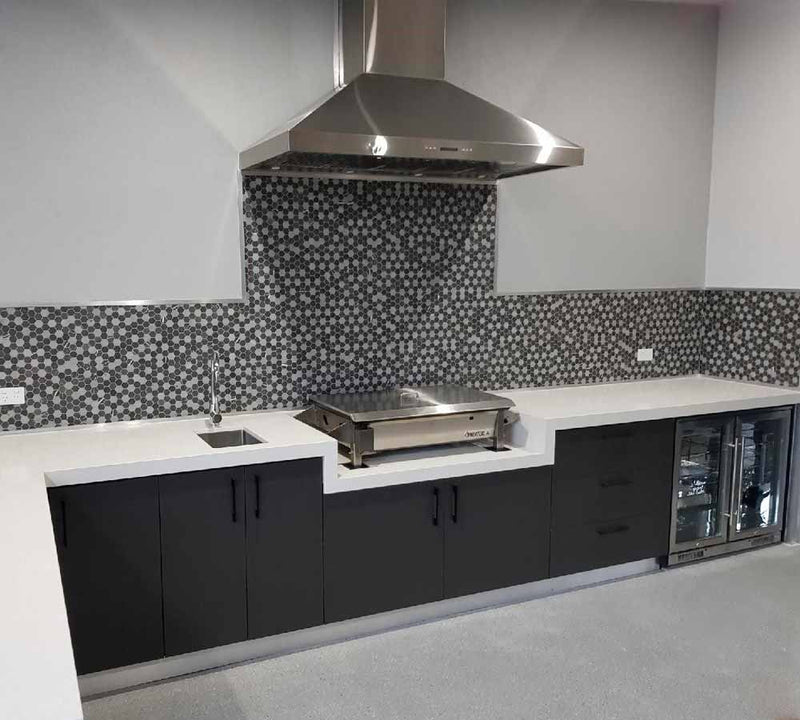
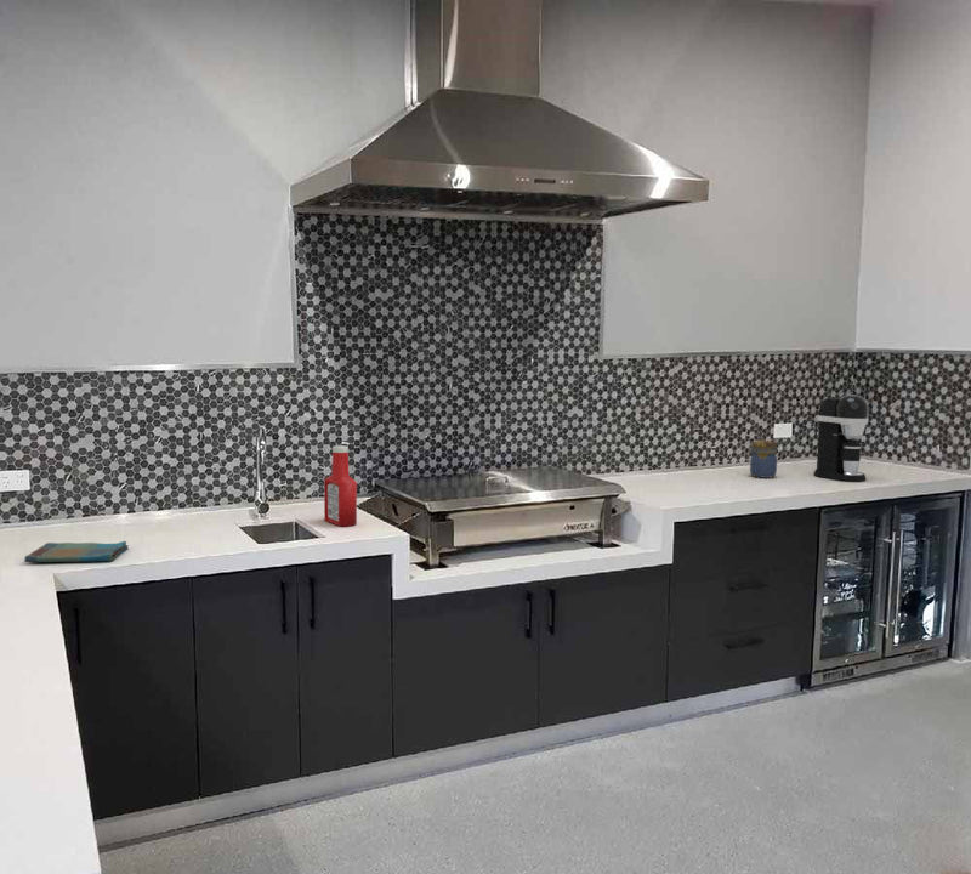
+ jar [746,439,778,479]
+ coffee maker [813,393,869,482]
+ soap bottle [323,444,358,527]
+ dish towel [23,540,130,563]
